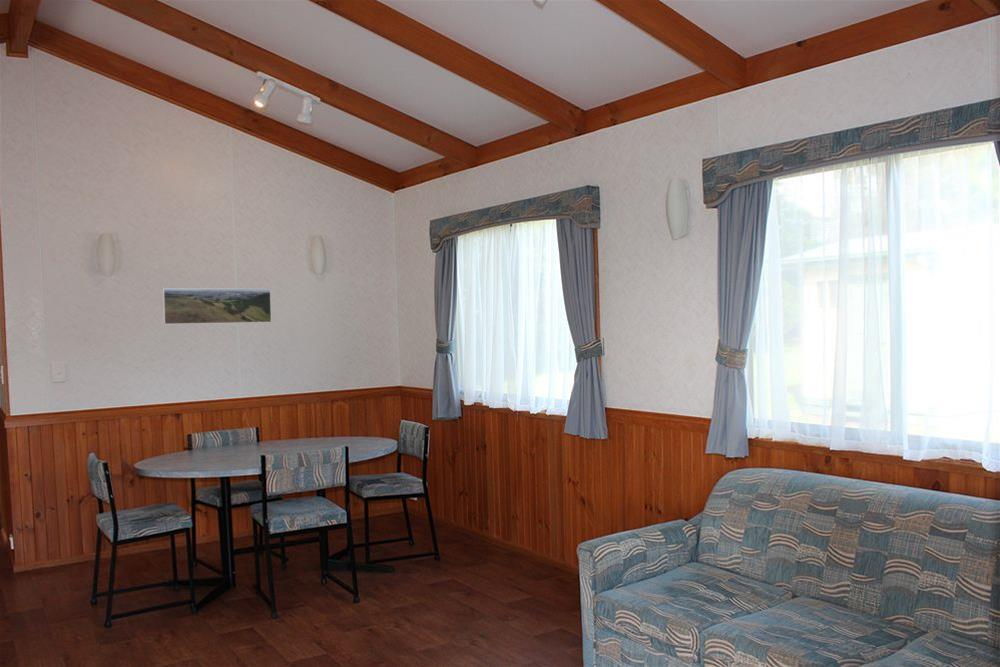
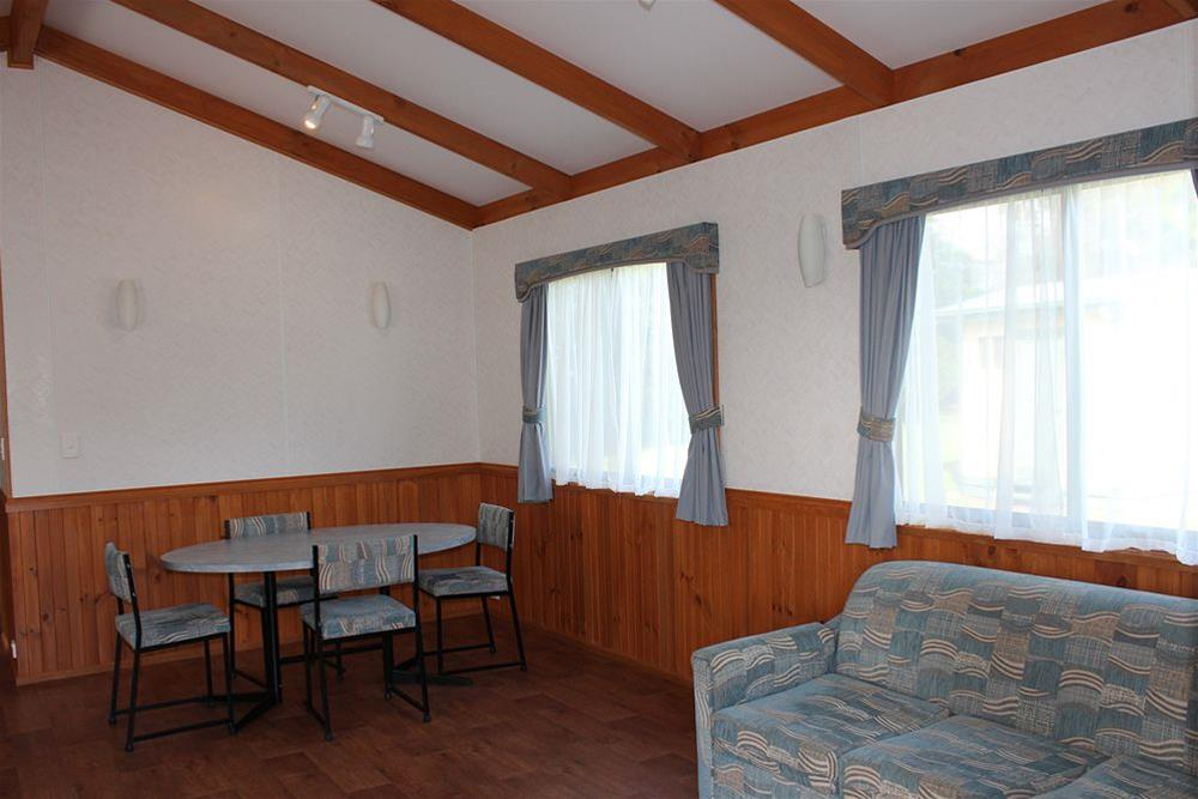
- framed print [161,287,273,325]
